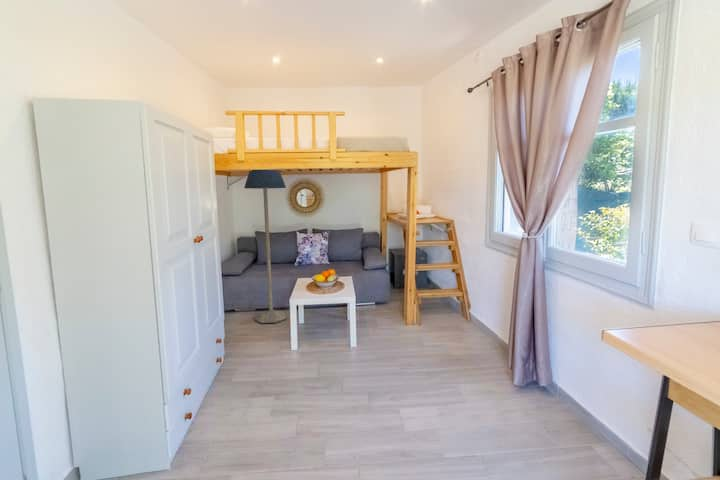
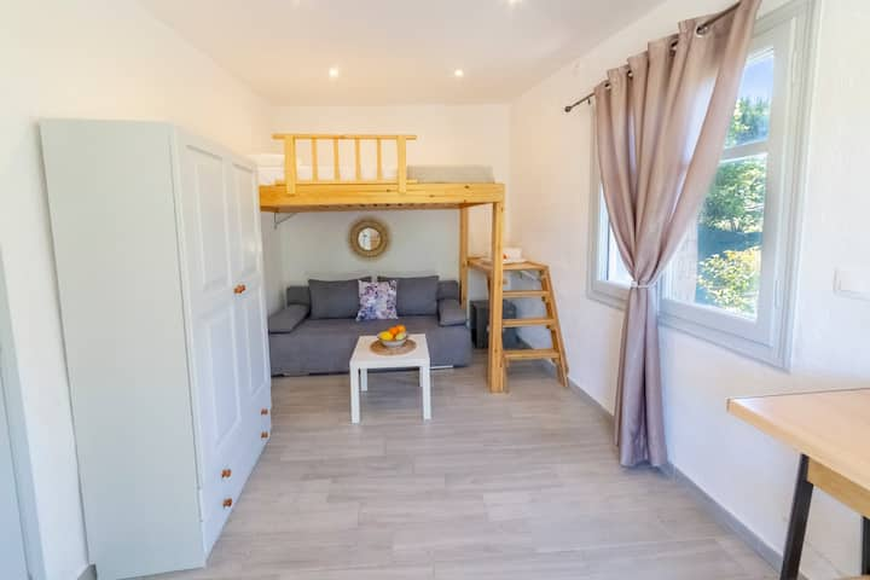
- floor lamp [243,169,287,324]
